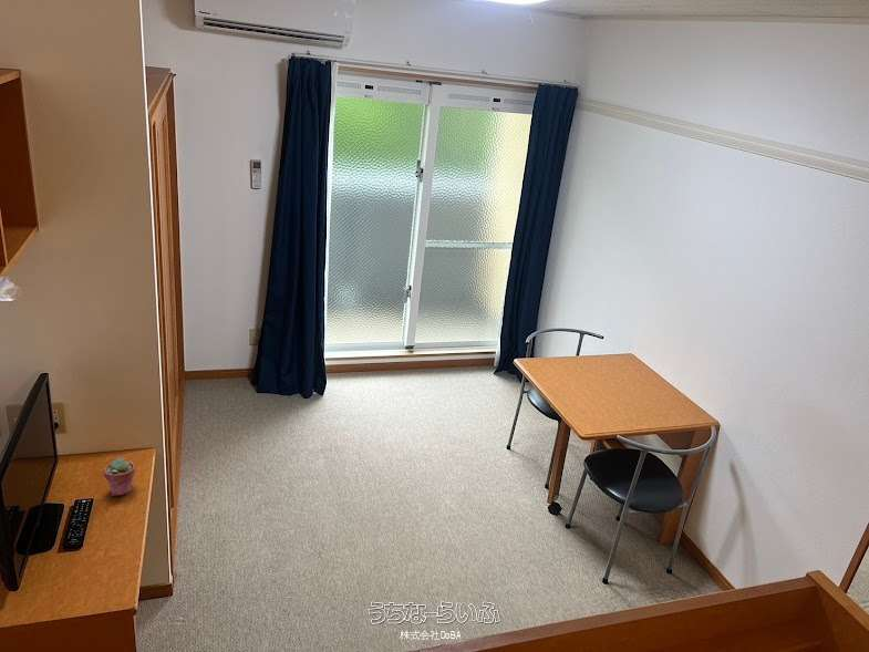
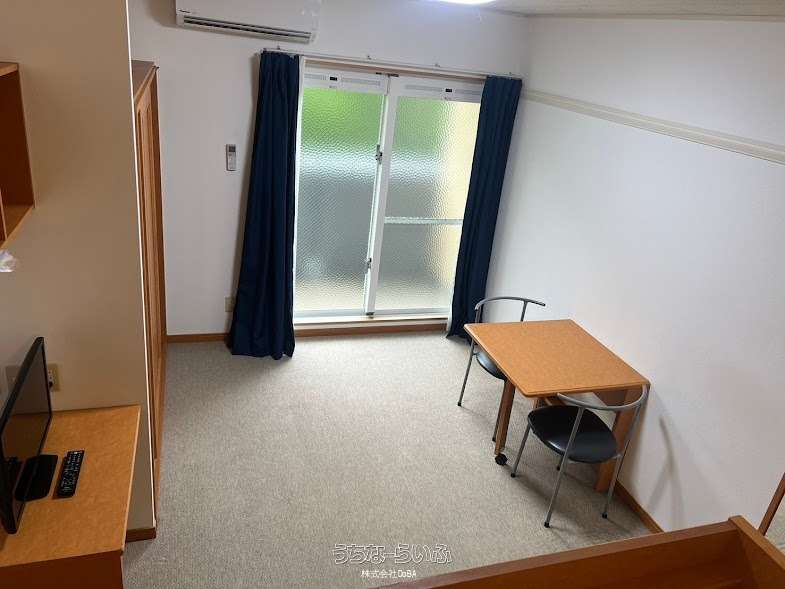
- potted succulent [103,457,136,497]
